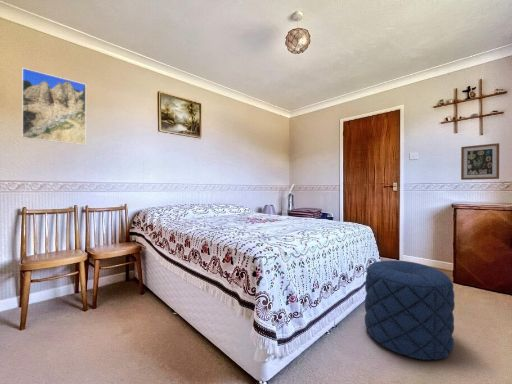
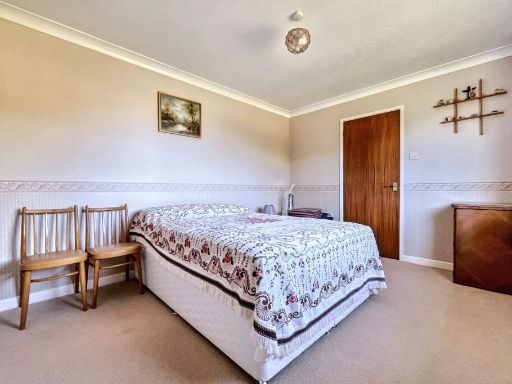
- pouf [364,259,456,361]
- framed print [21,67,87,146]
- wall art [460,142,500,181]
